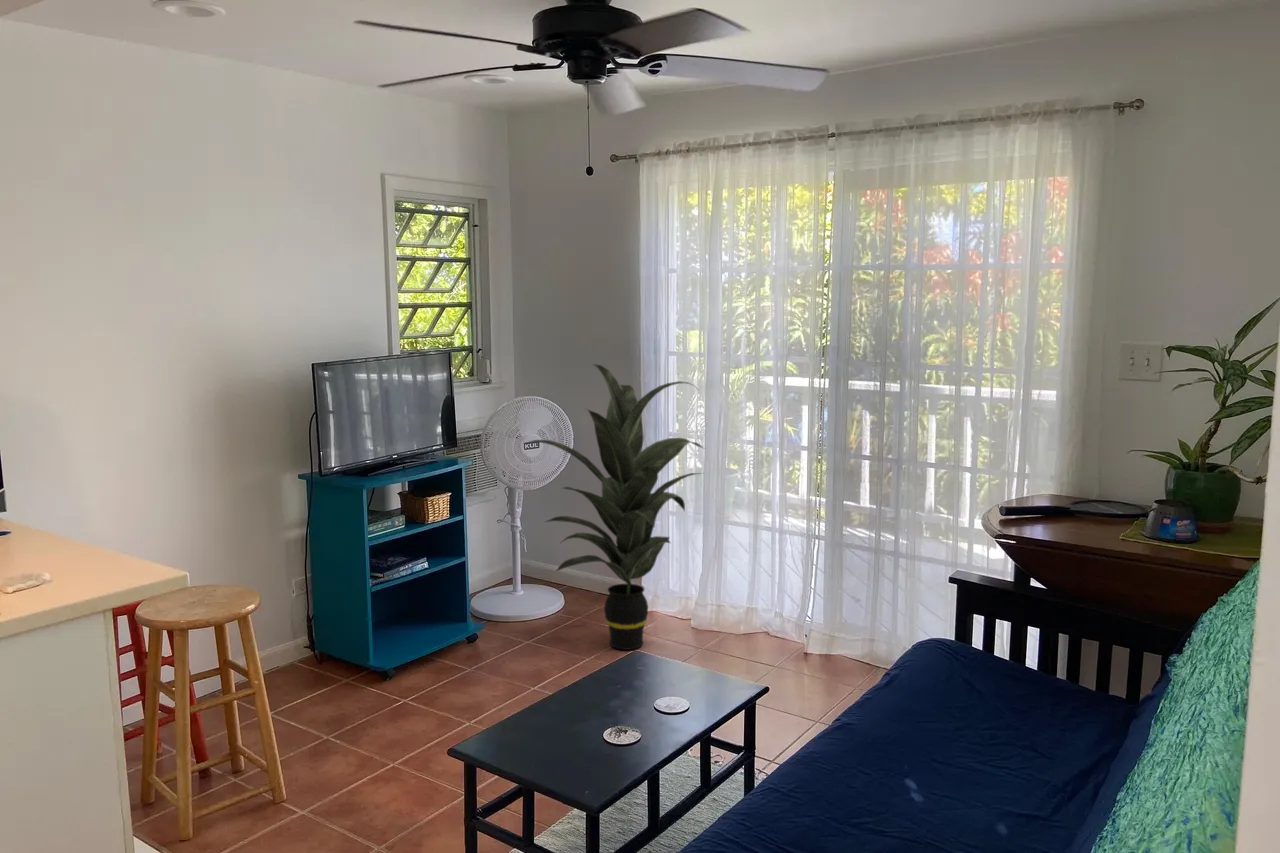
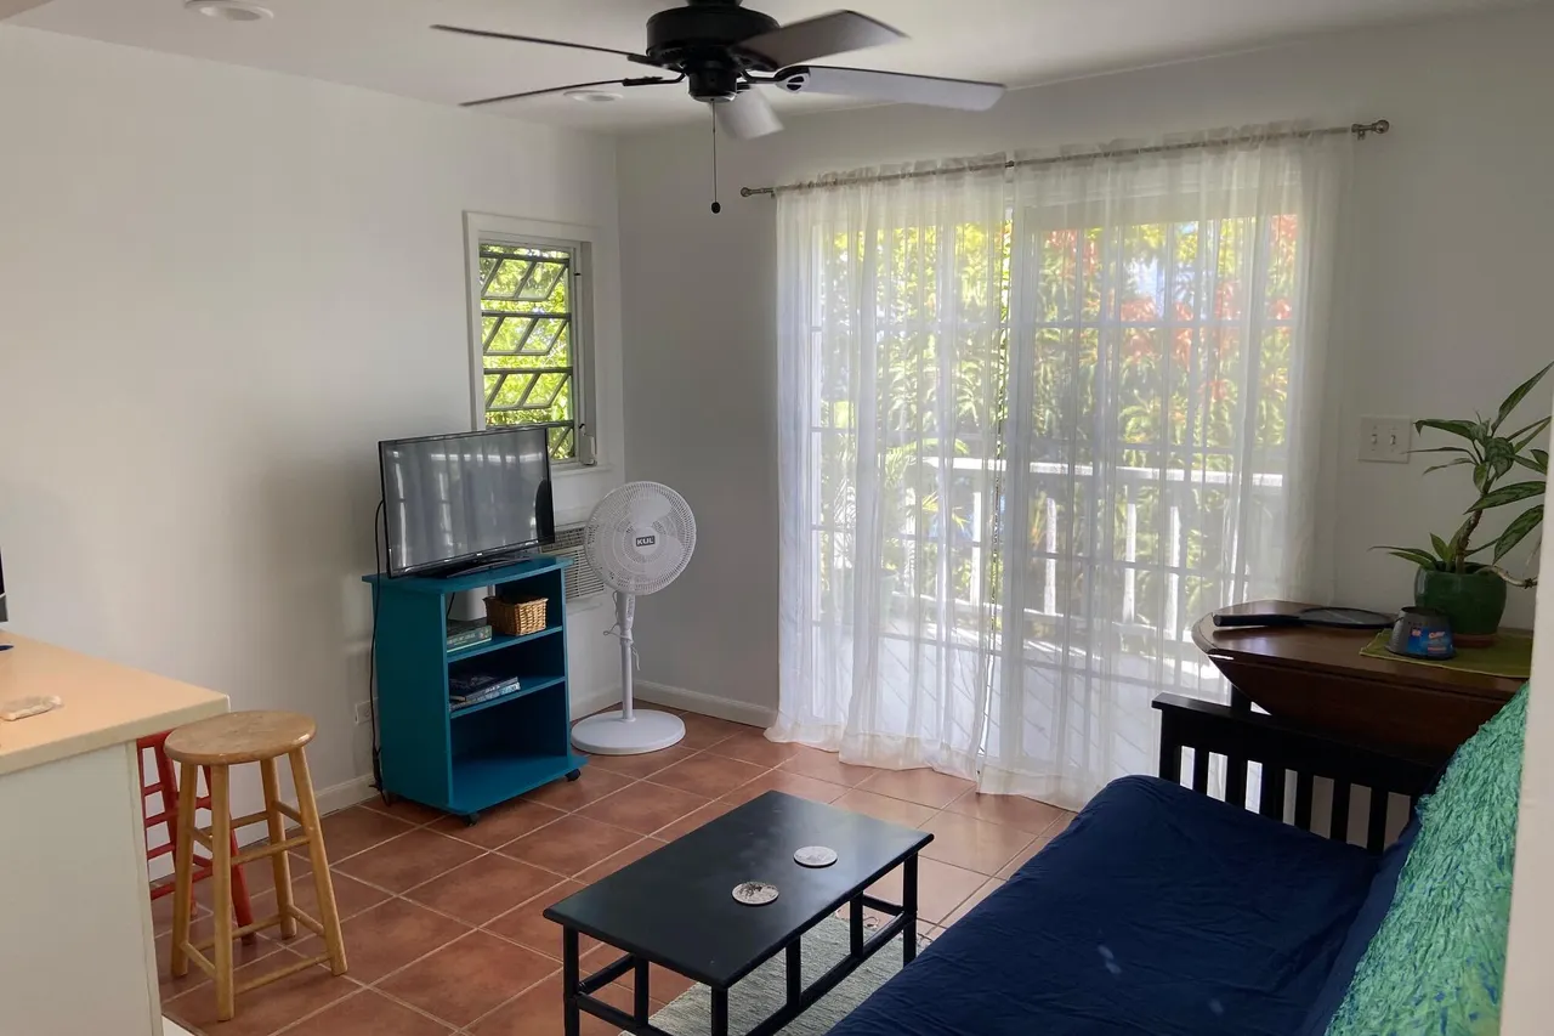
- indoor plant [521,363,706,651]
